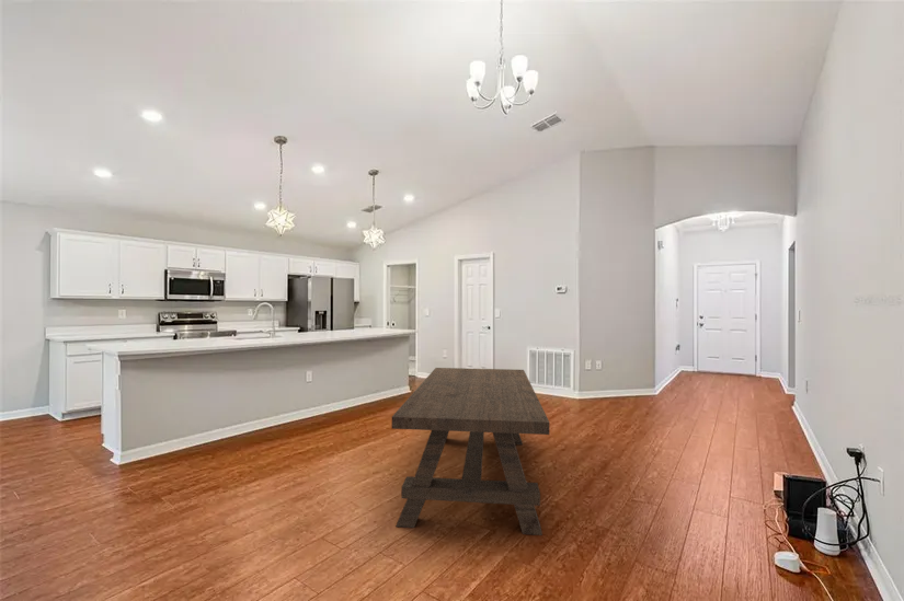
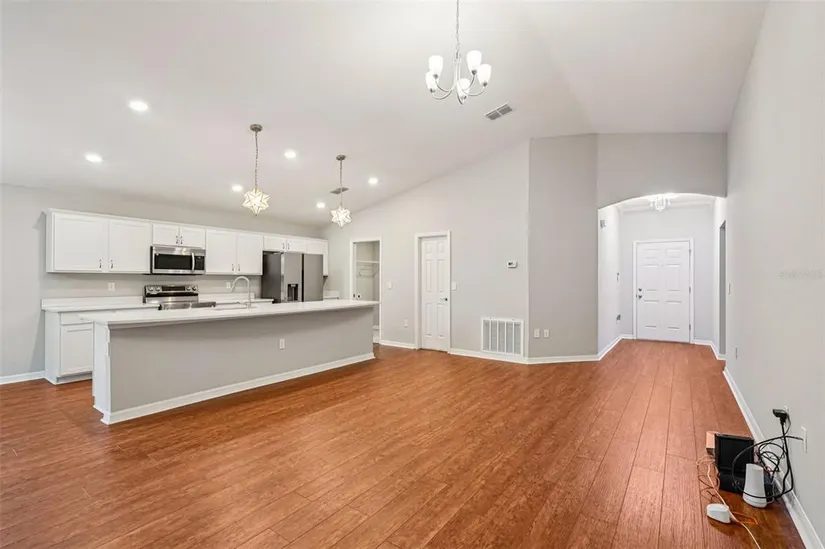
- dining table [391,367,551,536]
